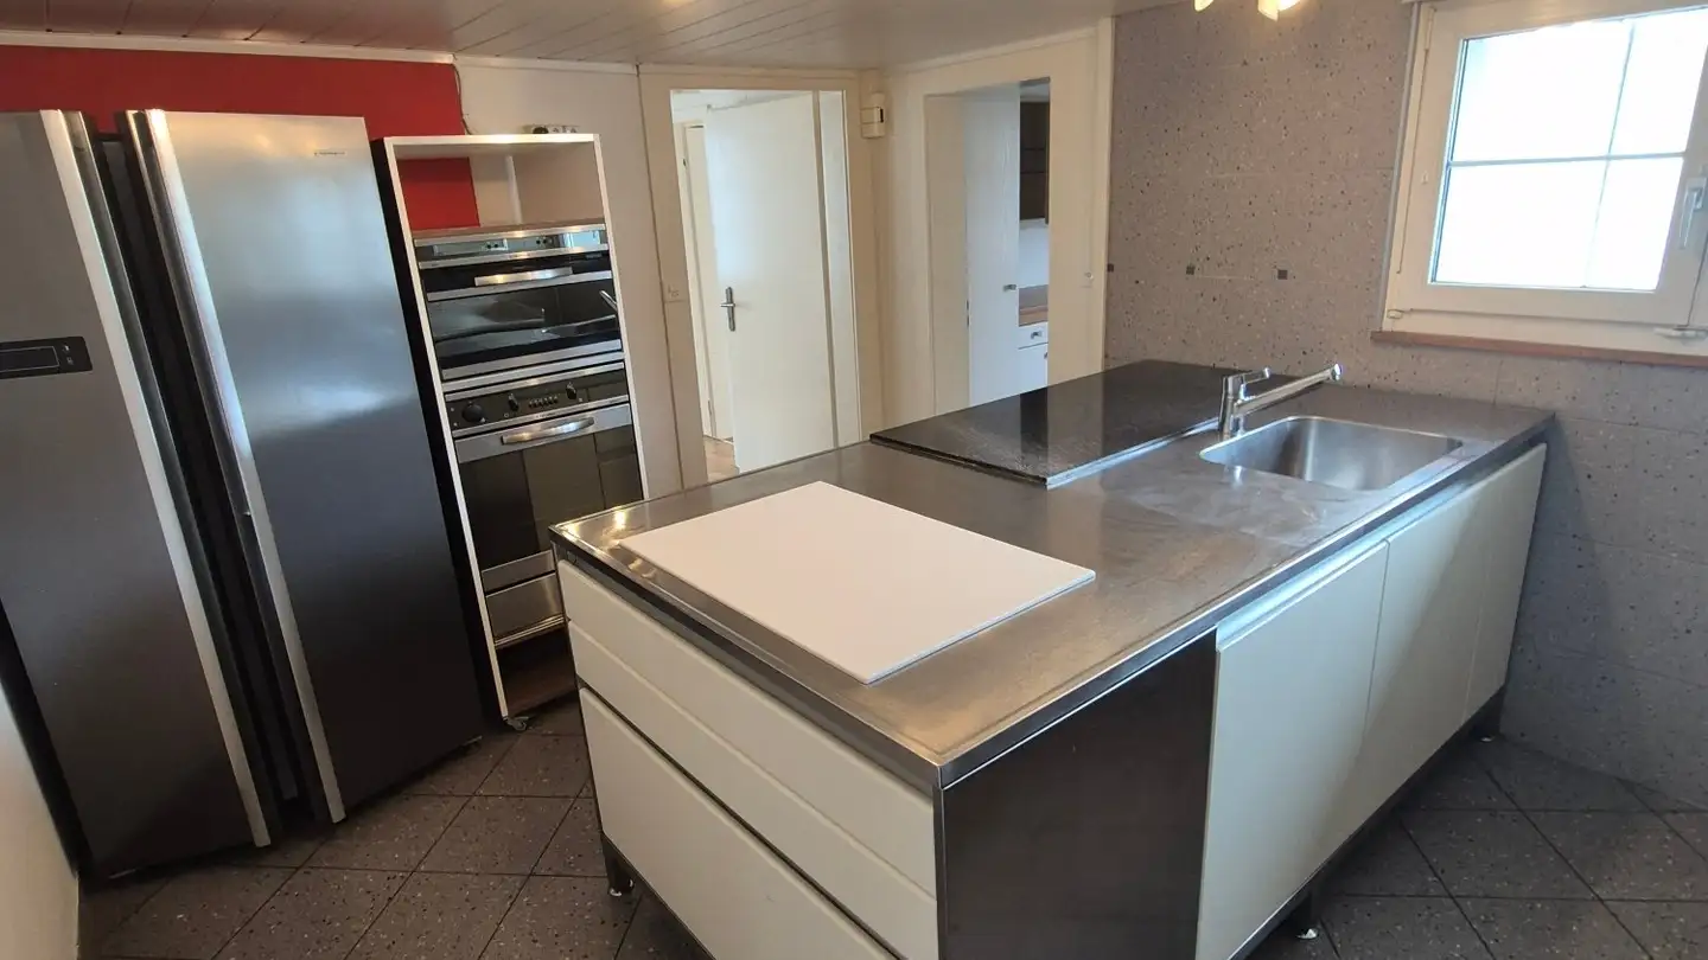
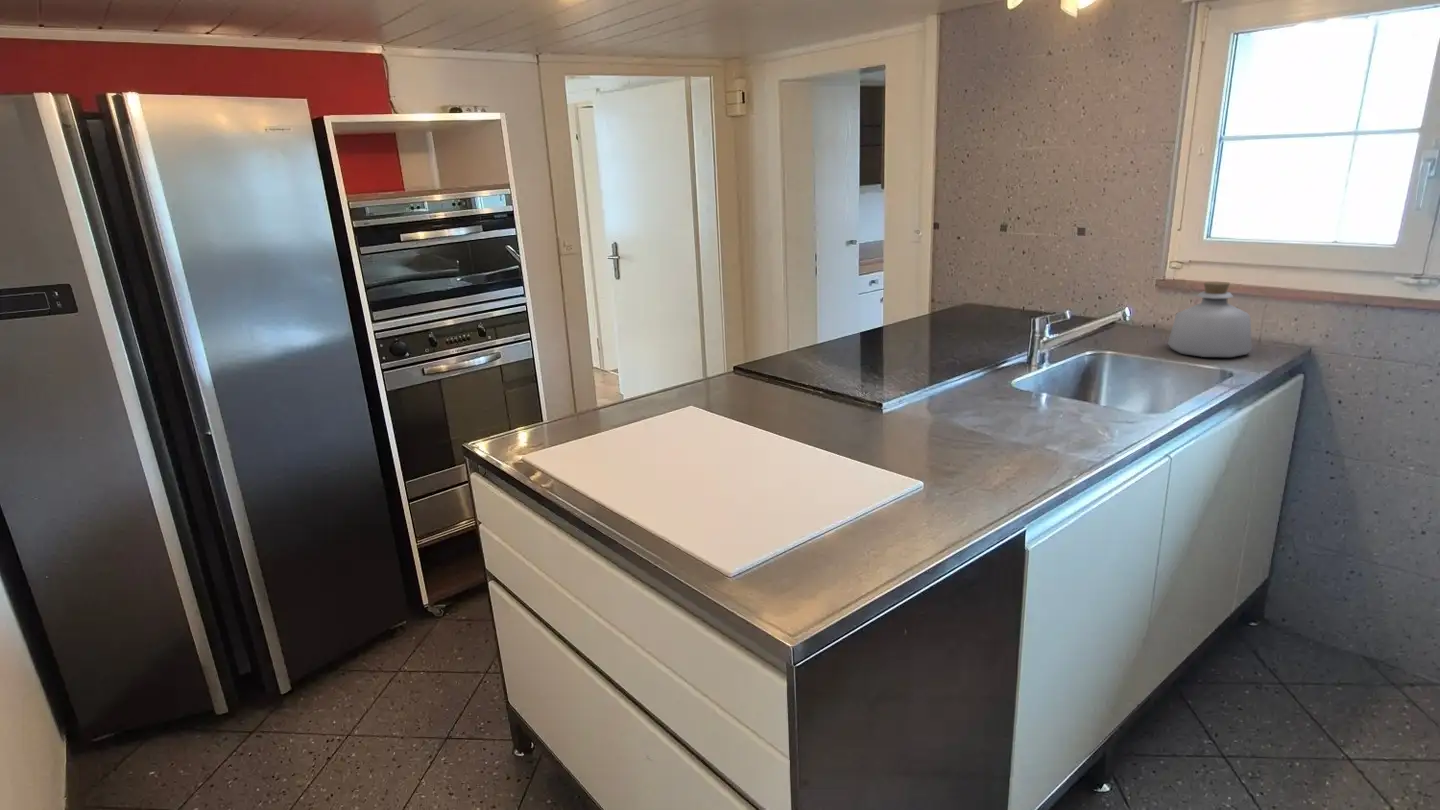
+ bottle [1167,281,1253,358]
